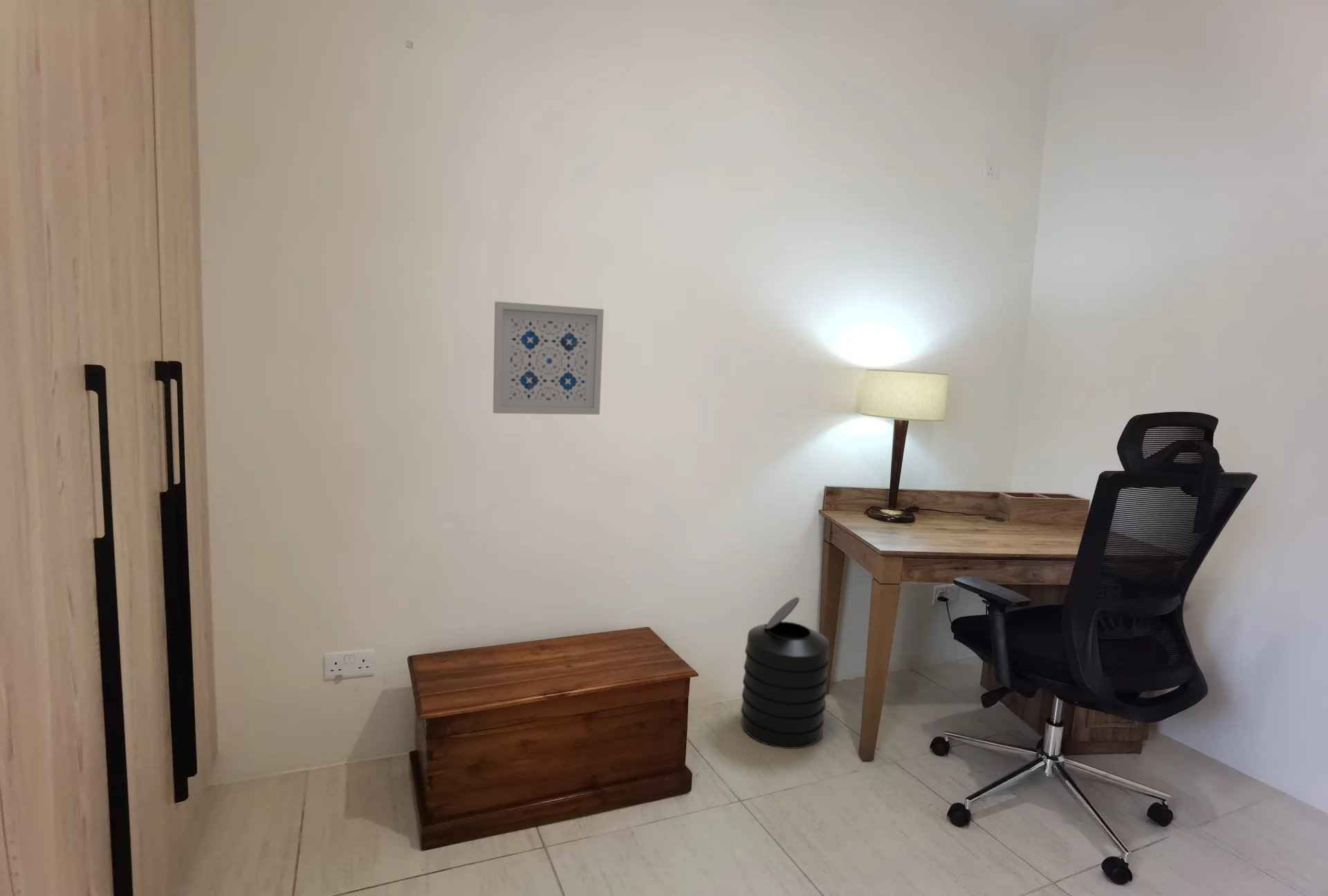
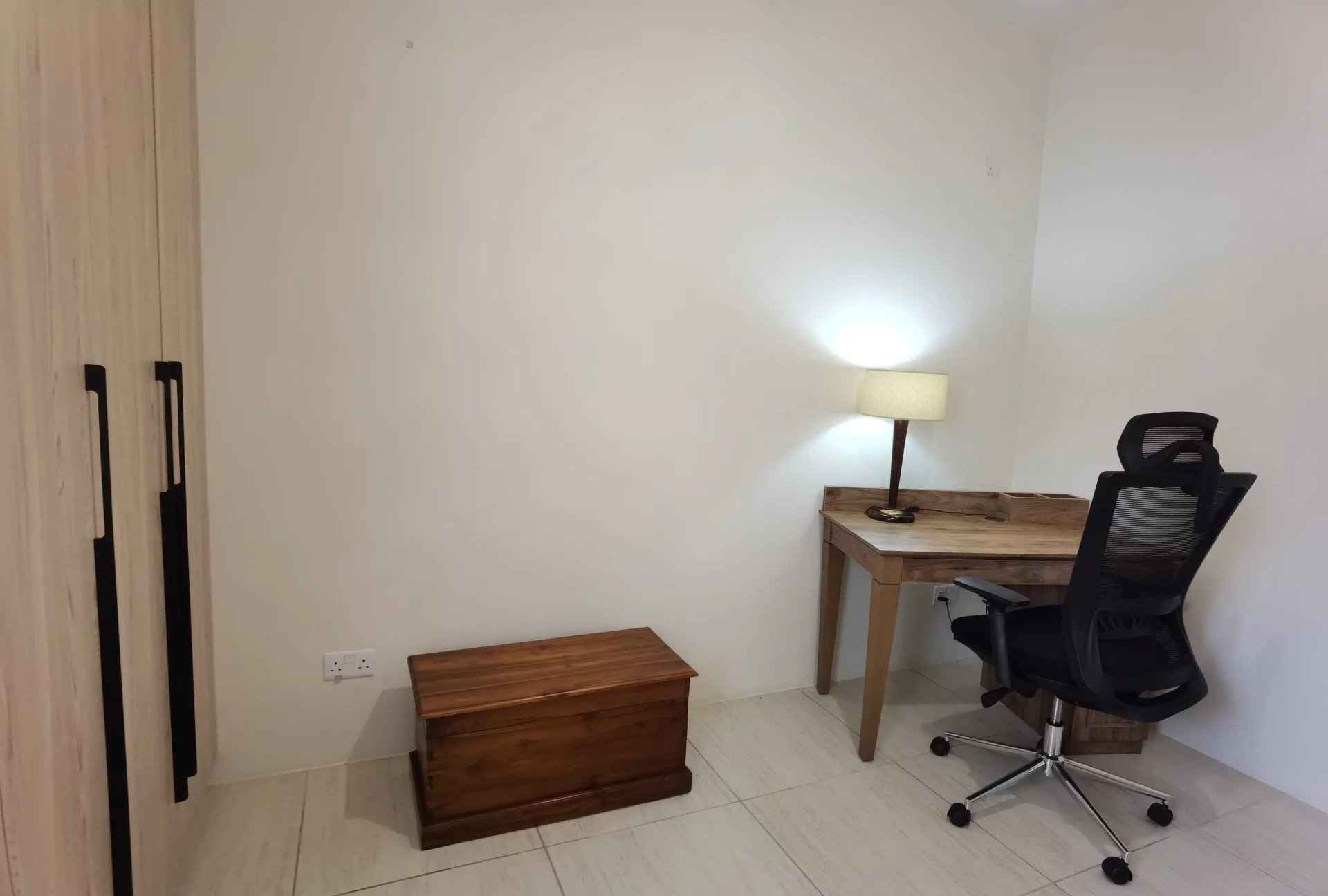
- trash can [740,596,830,749]
- wall art [492,301,605,416]
